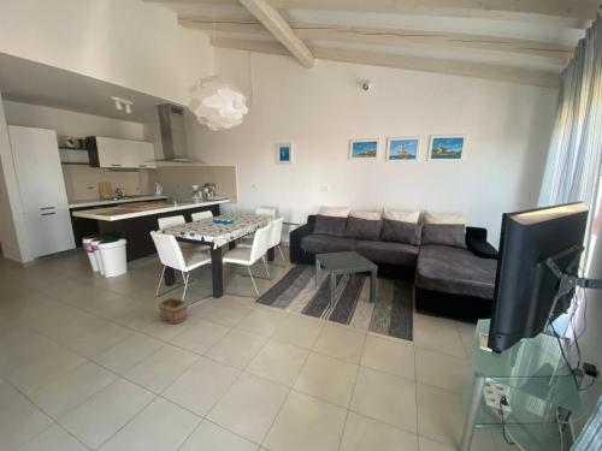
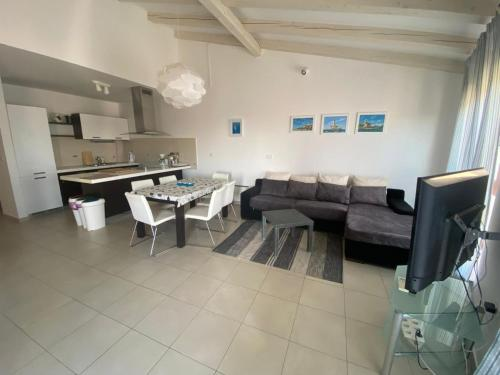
- basket [157,280,189,325]
